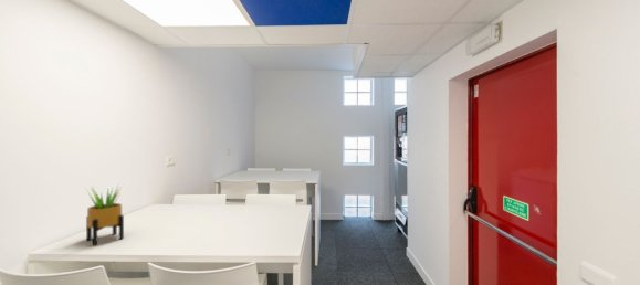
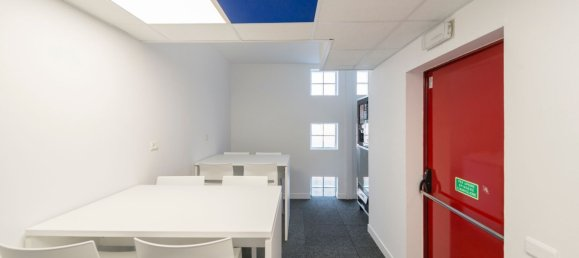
- potted plant [85,182,125,246]
